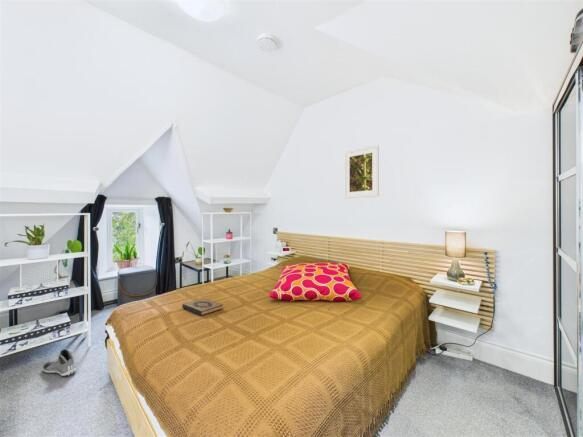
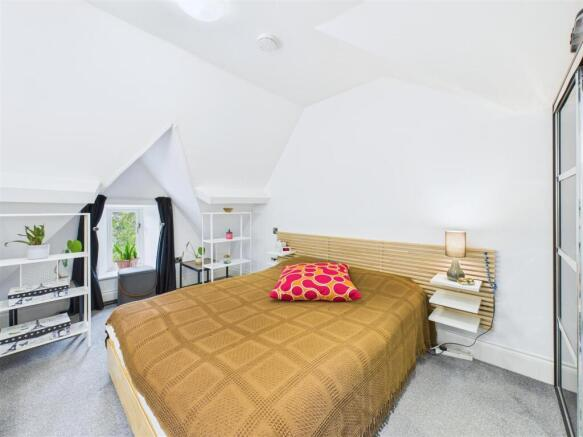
- sneaker [42,349,77,377]
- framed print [343,144,380,199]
- hardback book [181,297,224,317]
